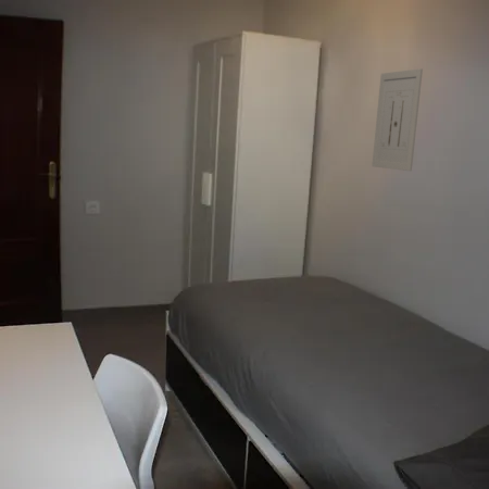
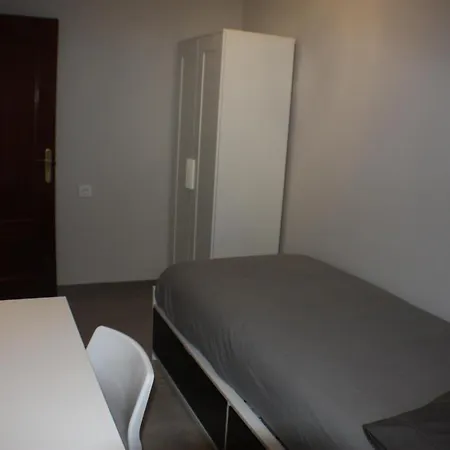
- wall art [371,67,424,172]
